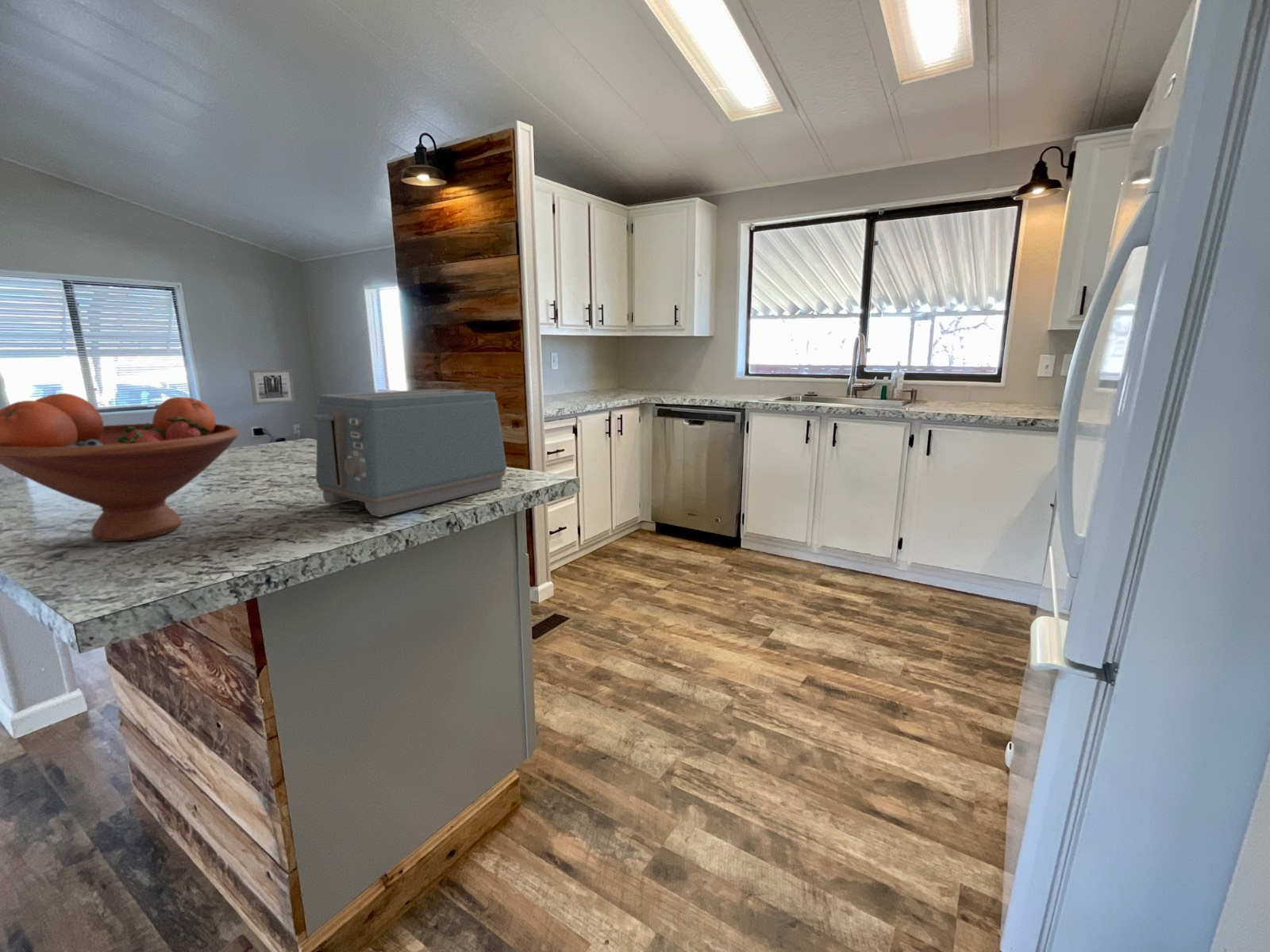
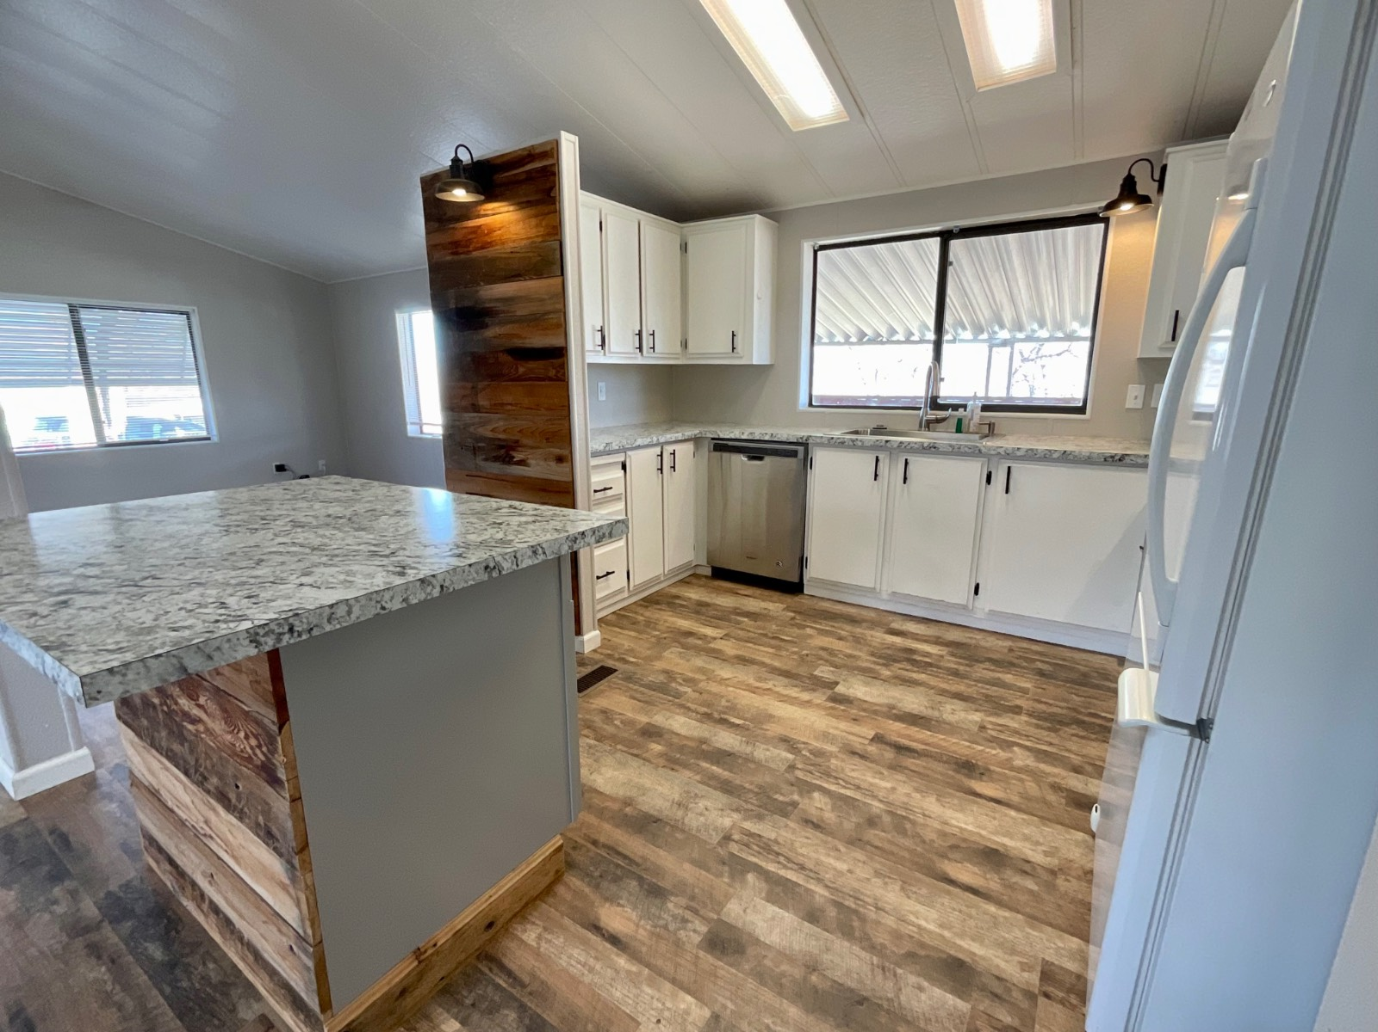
- toaster [311,388,507,518]
- fruit bowl [0,393,240,542]
- wall art [248,369,296,405]
